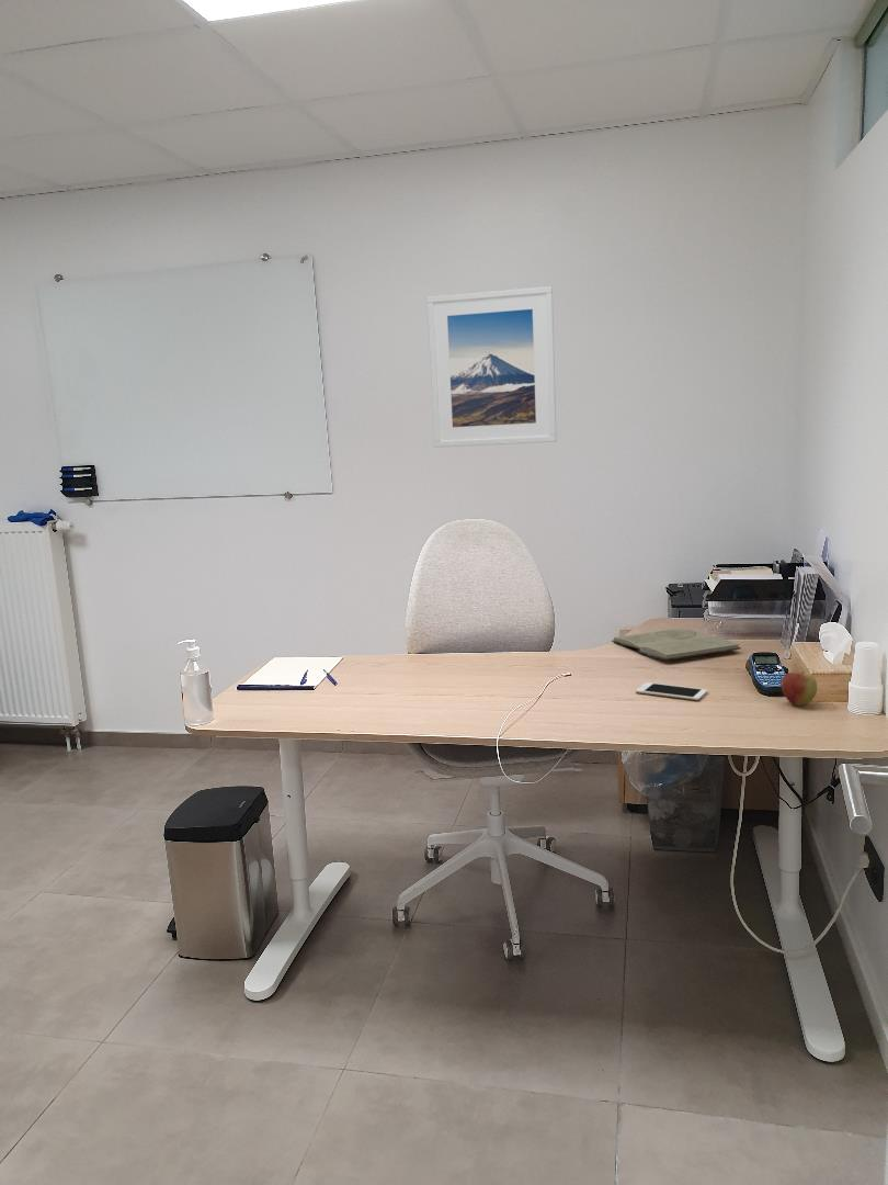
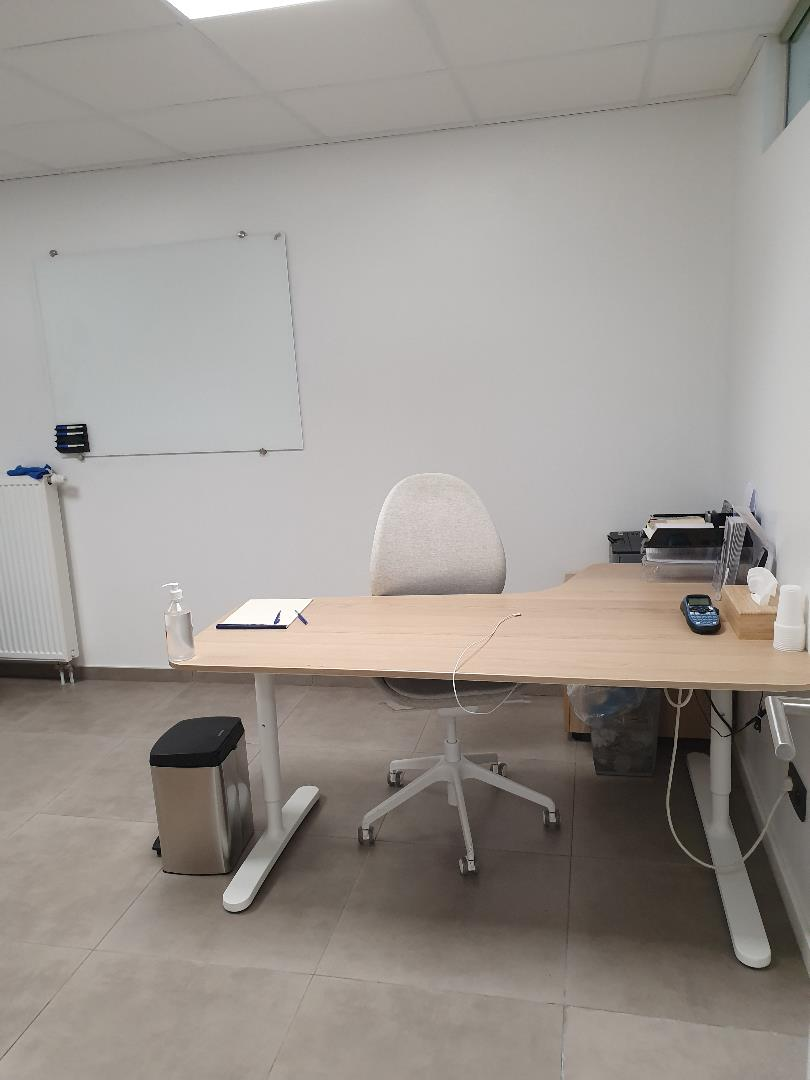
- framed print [426,285,558,449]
- book [611,628,742,662]
- cell phone [635,681,708,701]
- apple [781,667,818,707]
